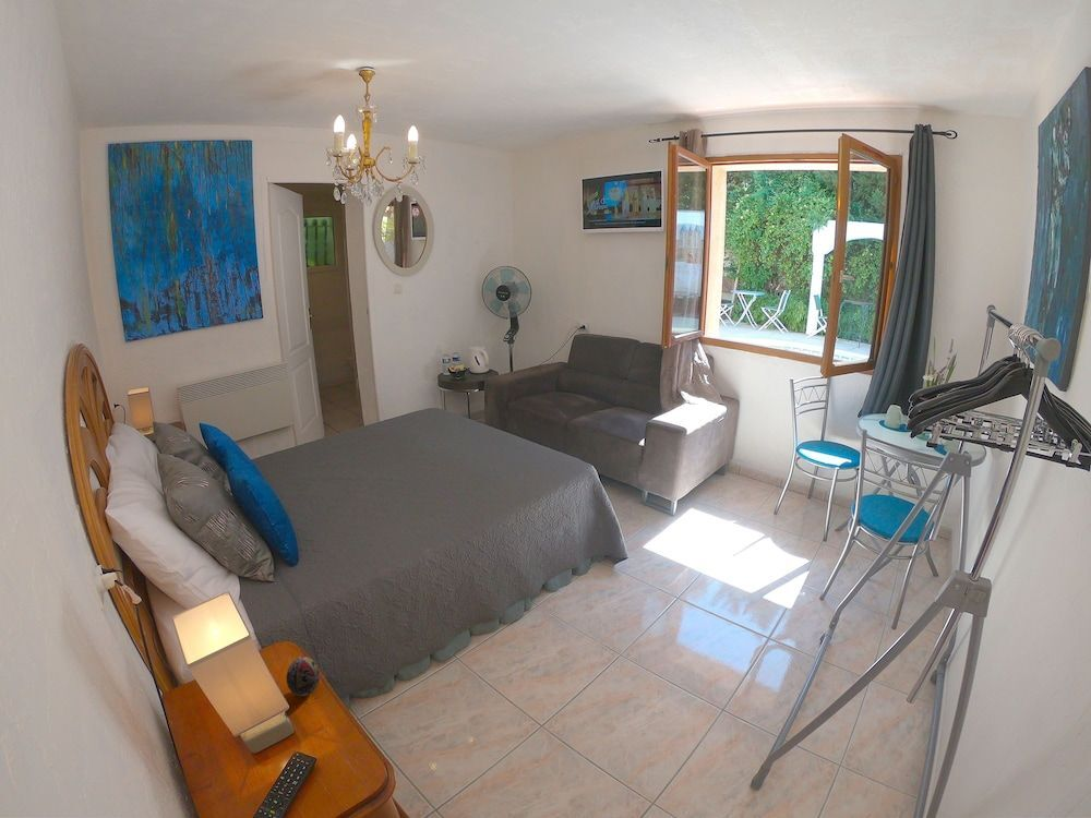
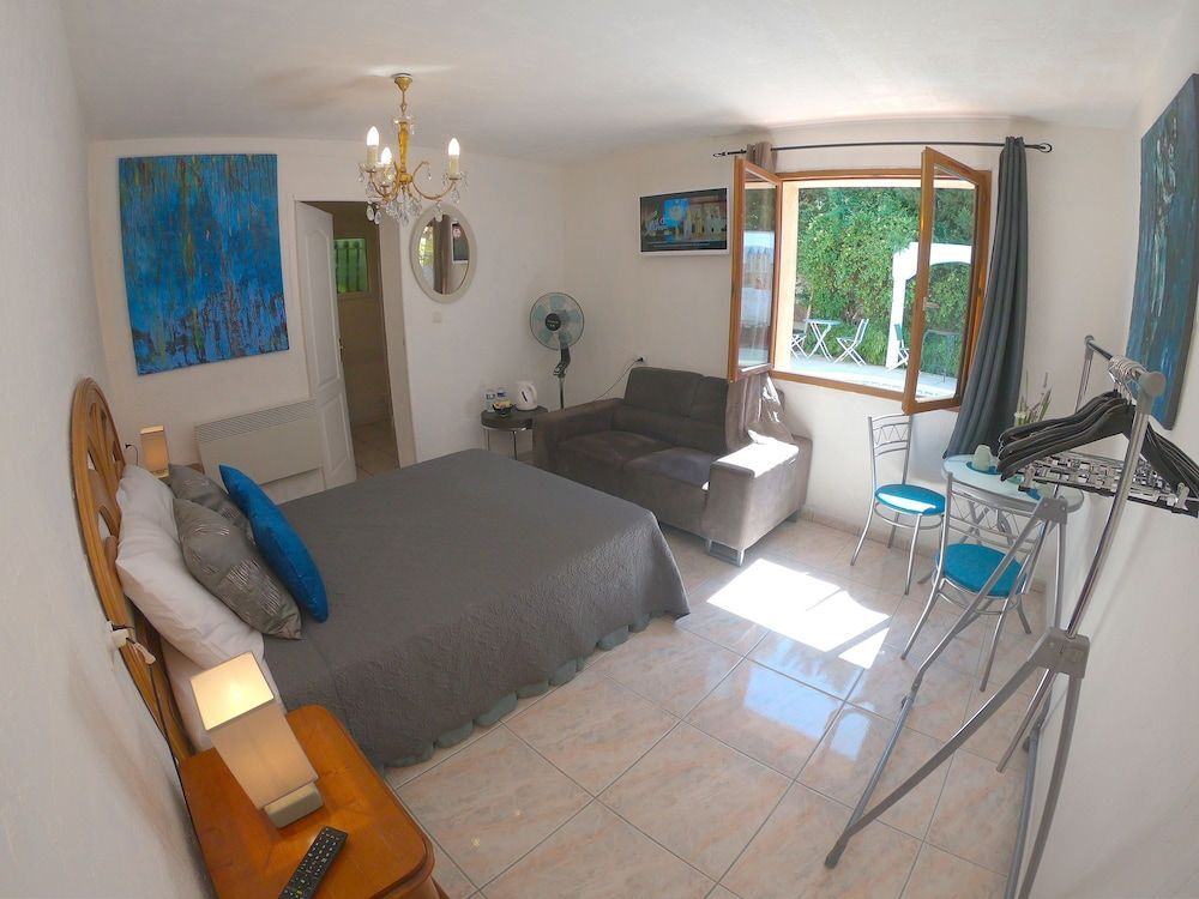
- decorative egg [286,655,321,697]
